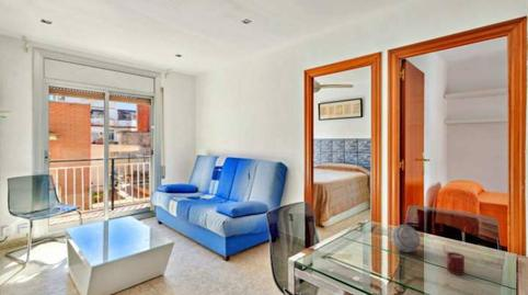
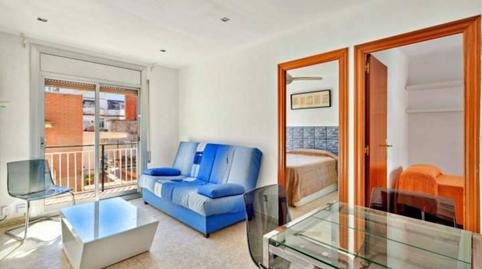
- decorative orb [390,224,422,253]
- cup [446,251,466,276]
